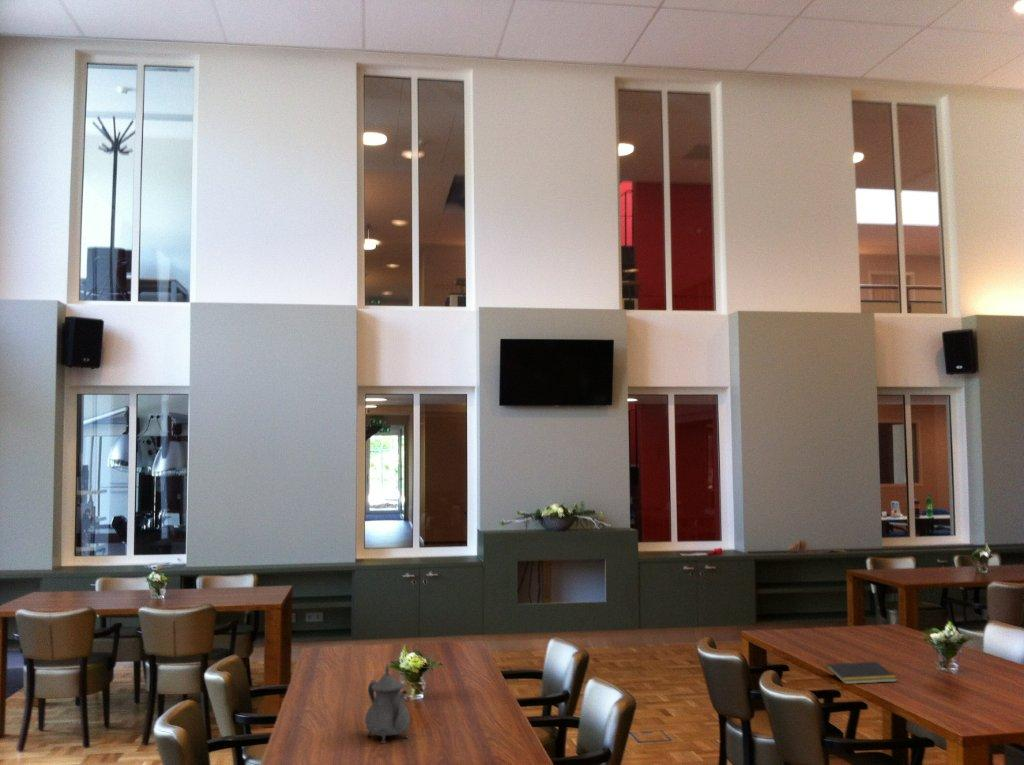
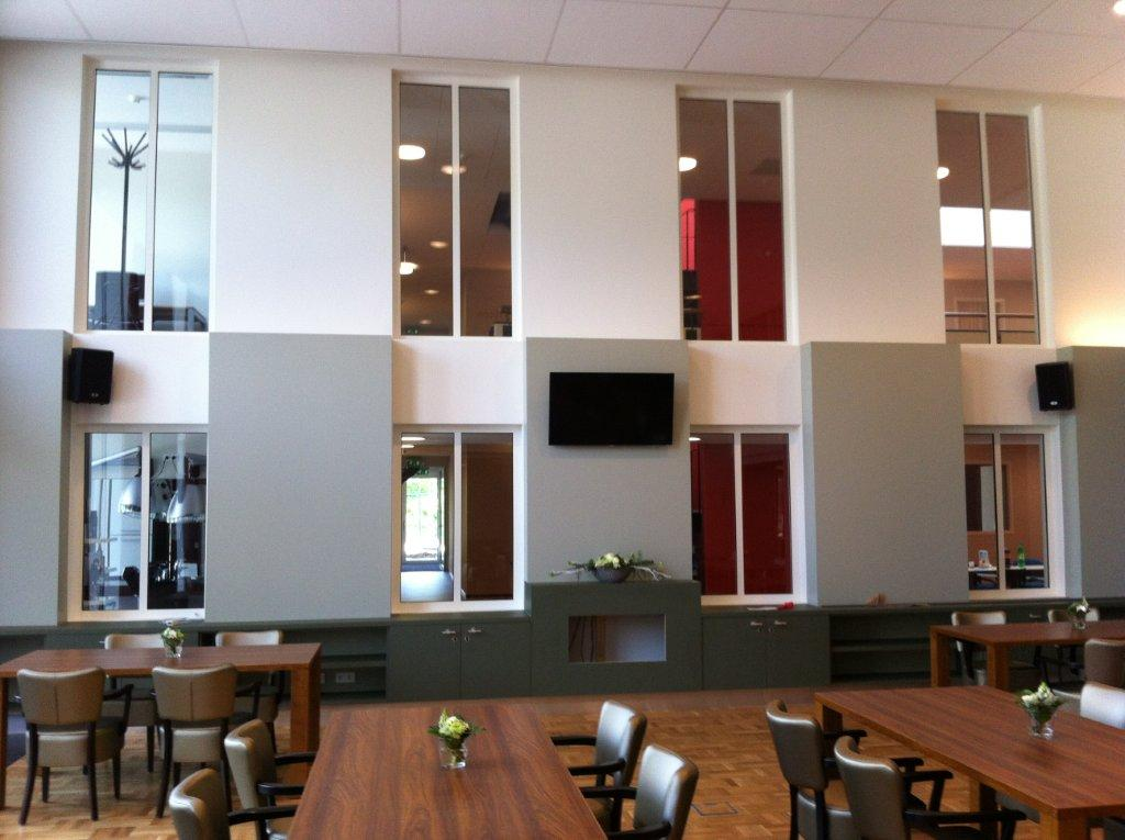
- notepad [824,661,899,685]
- teapot [364,662,411,744]
